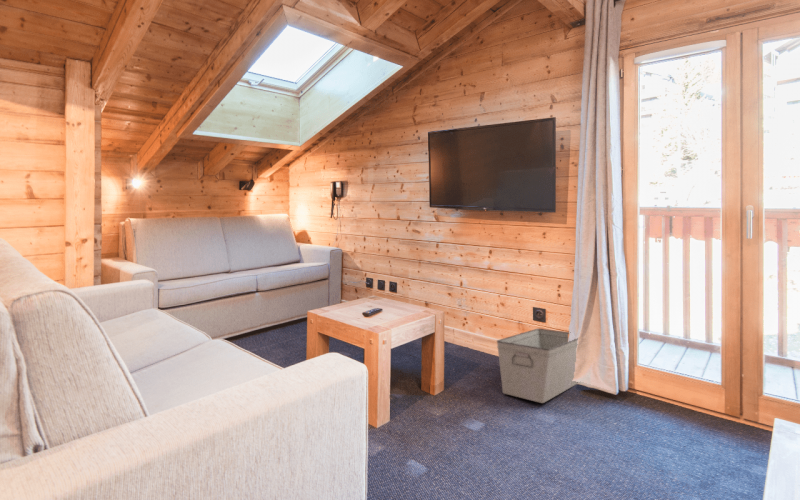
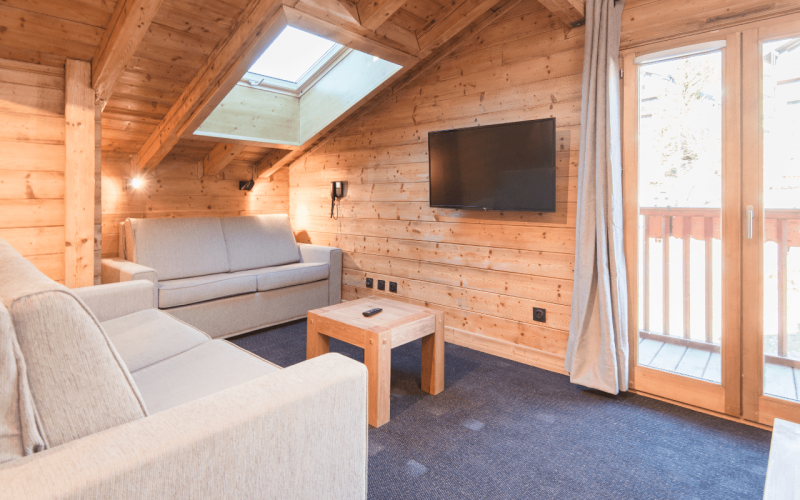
- storage bin [496,327,580,404]
